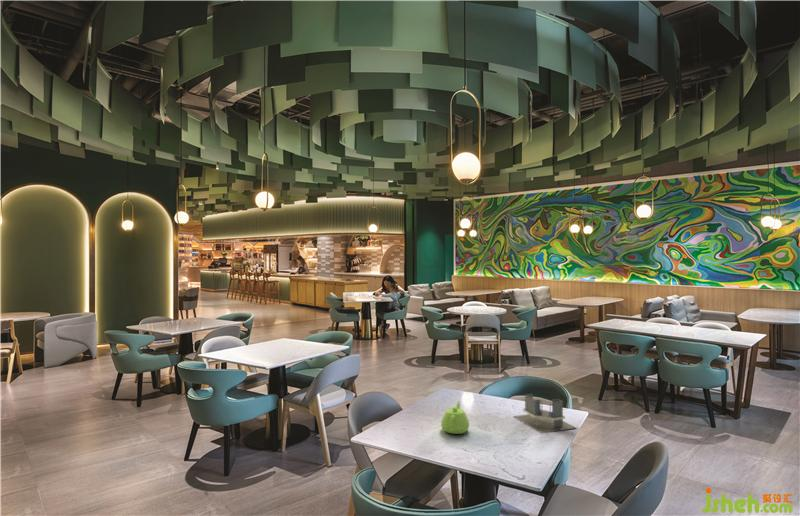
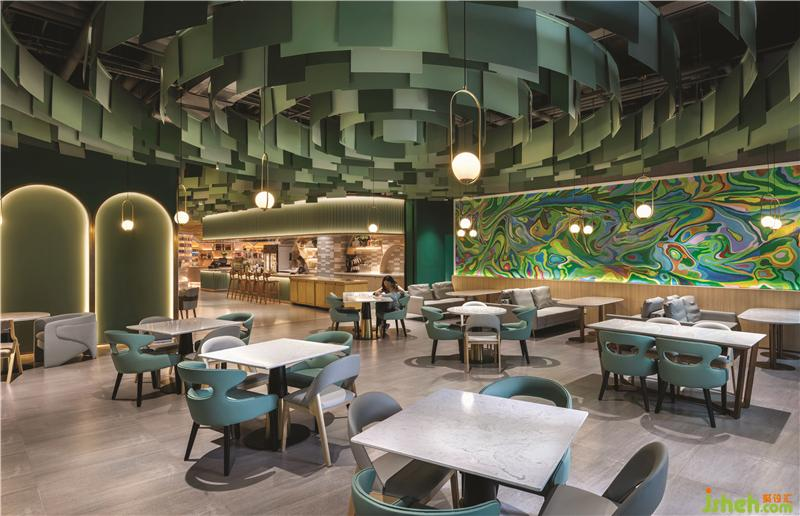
- utensil holder [512,393,577,434]
- teapot [440,401,470,435]
